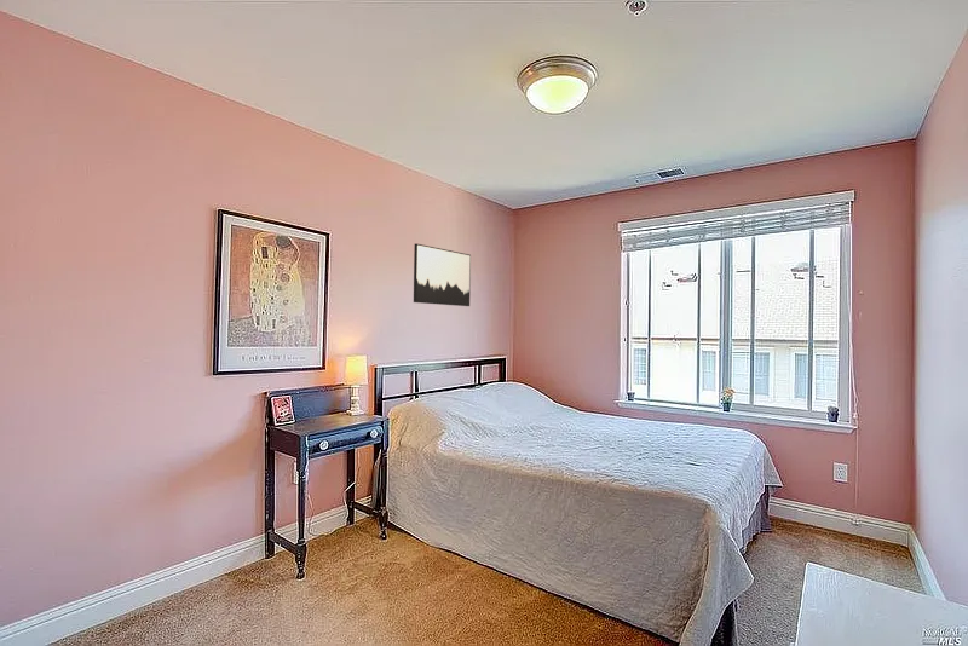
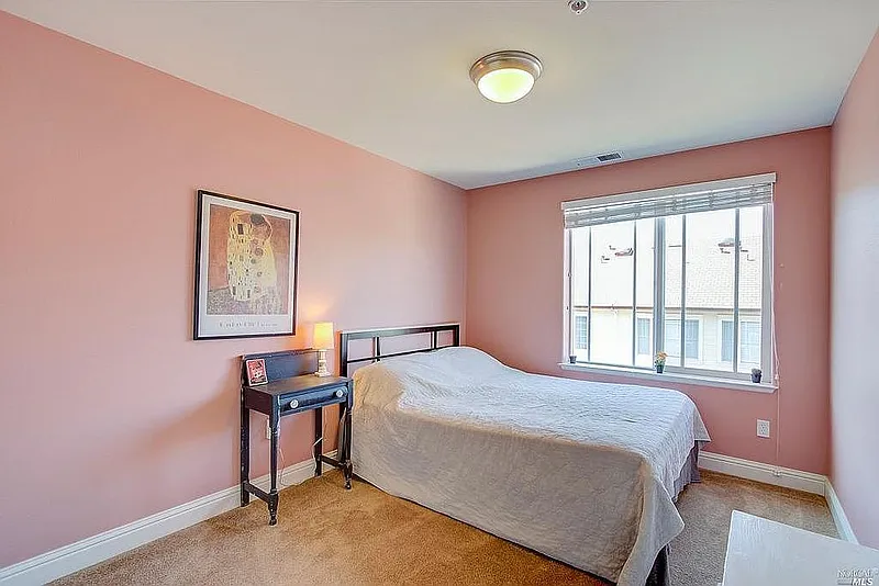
- wall art [413,243,472,307]
